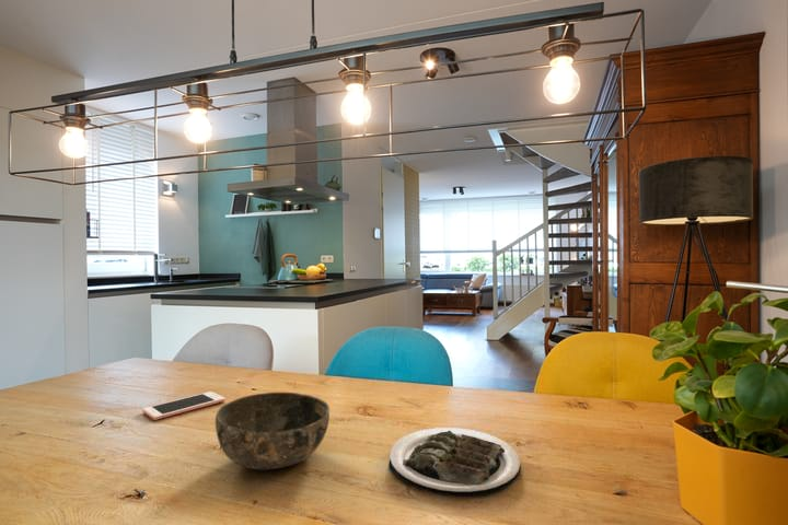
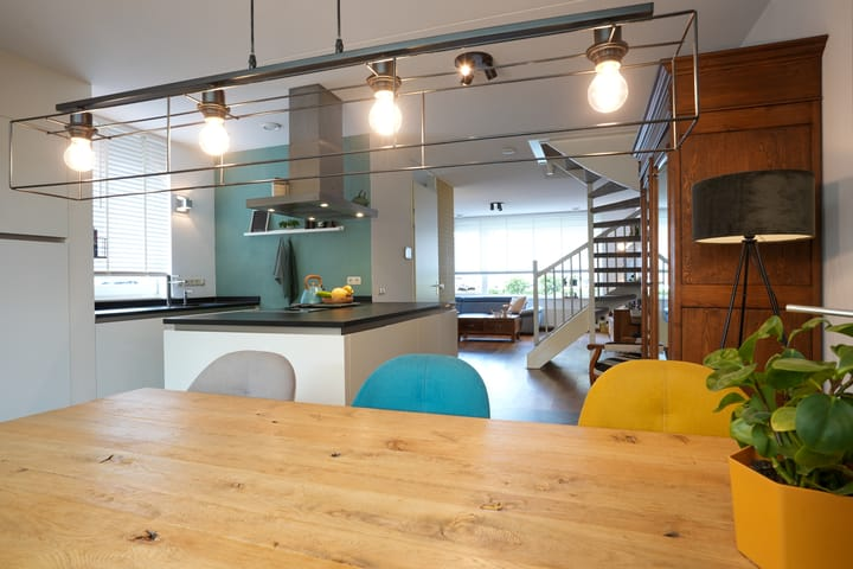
- plate [387,427,522,498]
- bowl [215,392,331,470]
- cell phone [142,390,227,421]
